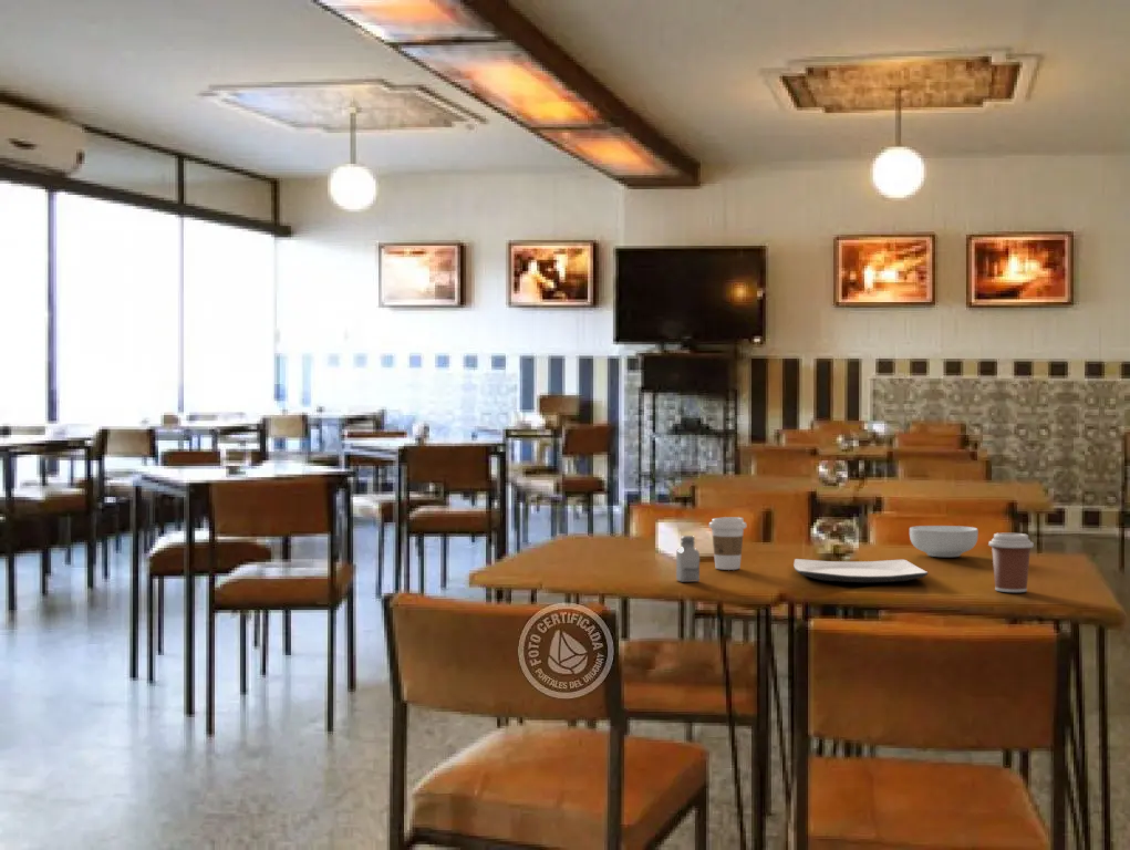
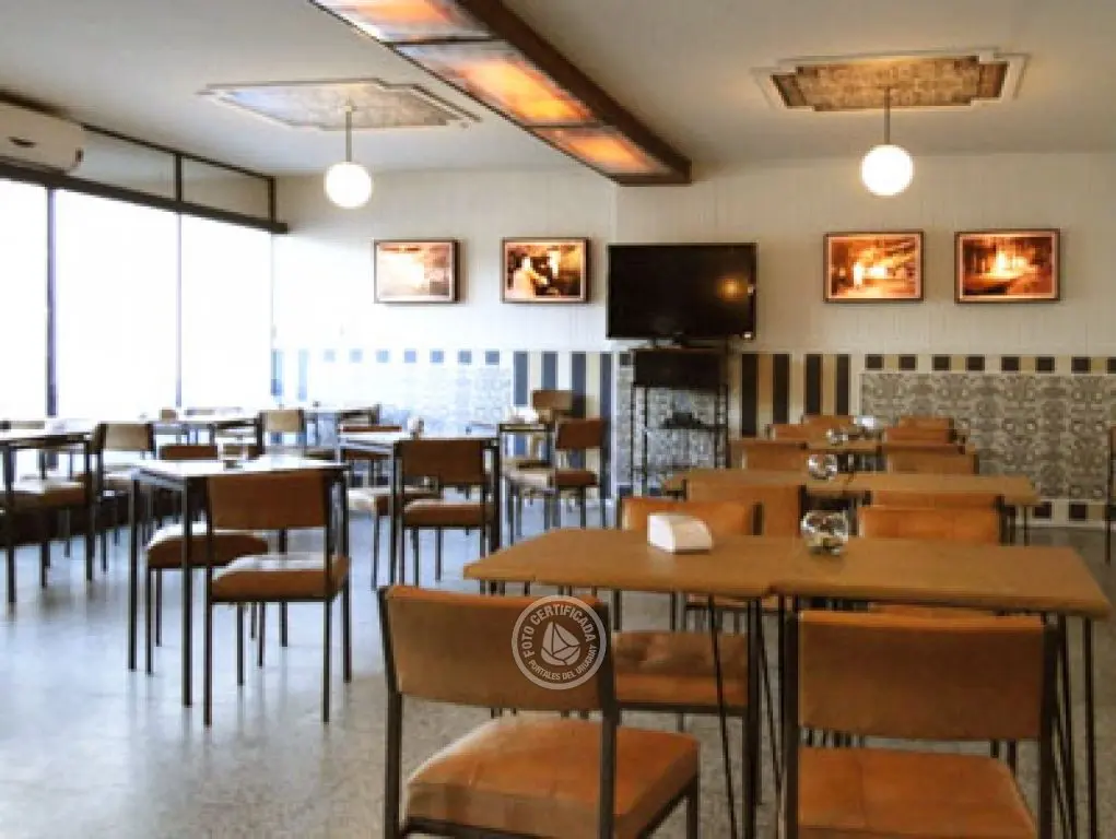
- saltshaker [675,535,701,583]
- coffee cup [708,516,747,571]
- cereal bowl [909,525,979,558]
- coffee cup [987,532,1035,593]
- plate [792,558,930,583]
